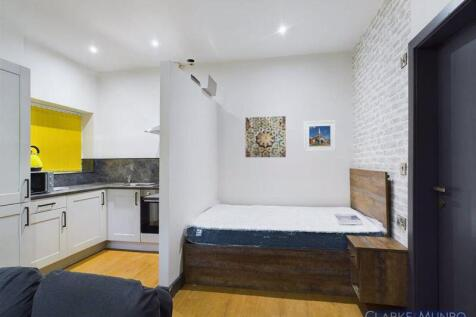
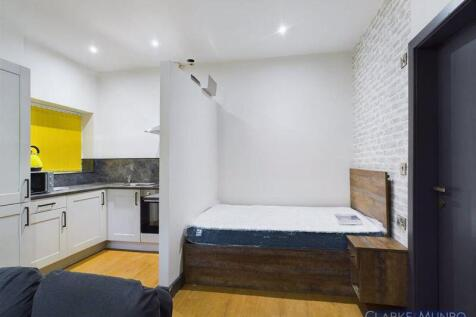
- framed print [303,120,337,153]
- wall art [244,115,287,158]
